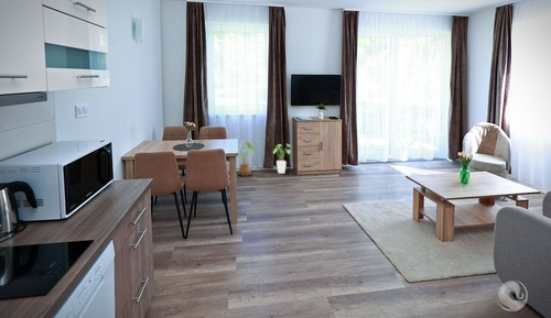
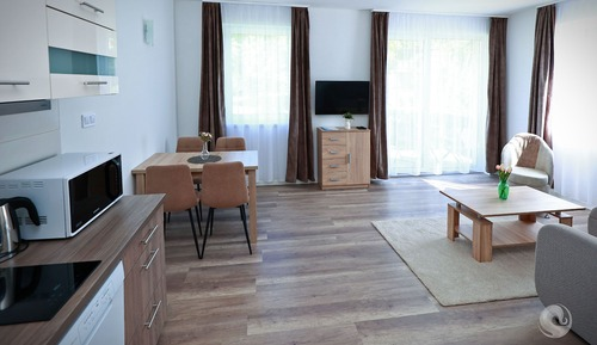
- house plant [272,143,292,175]
- house plant [237,140,261,177]
